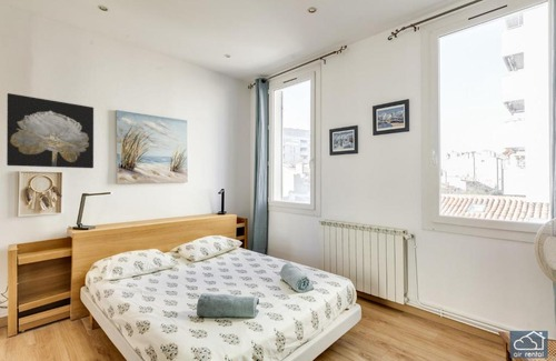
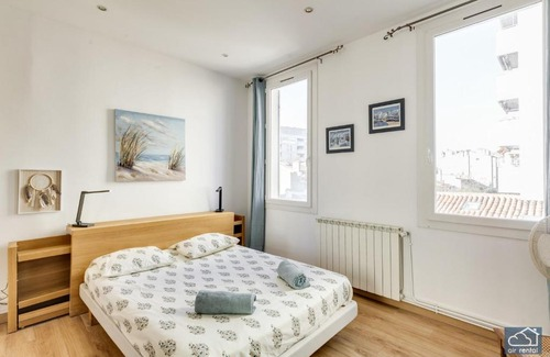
- wall art [6,92,95,169]
